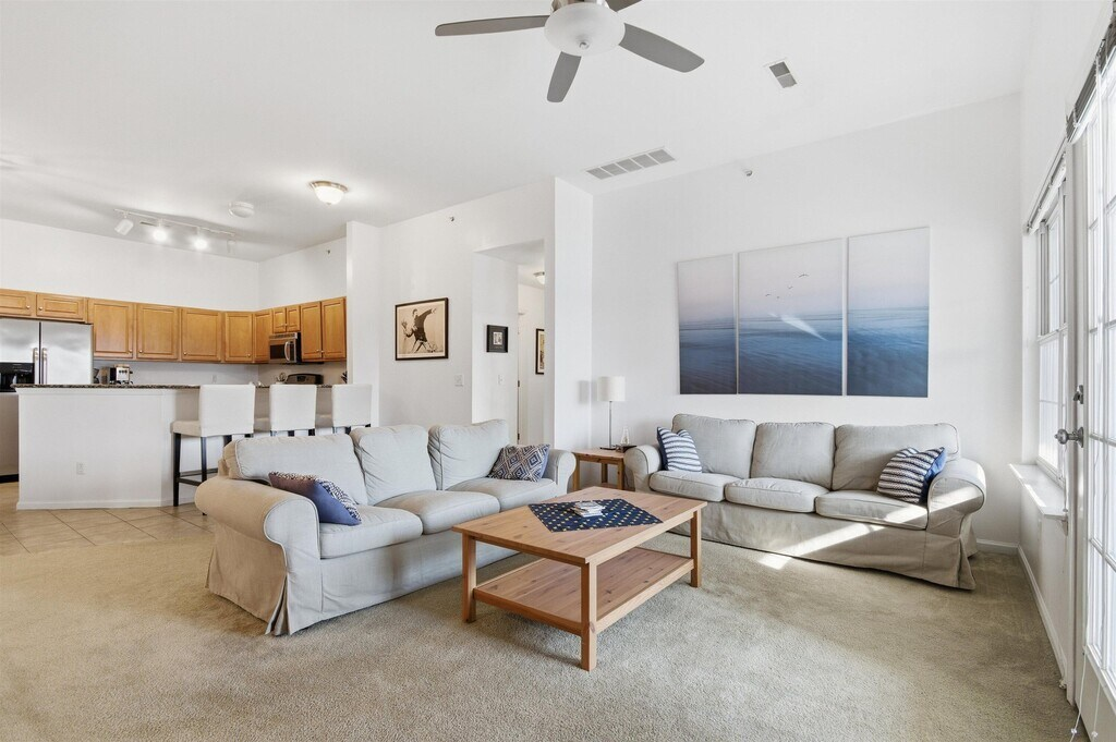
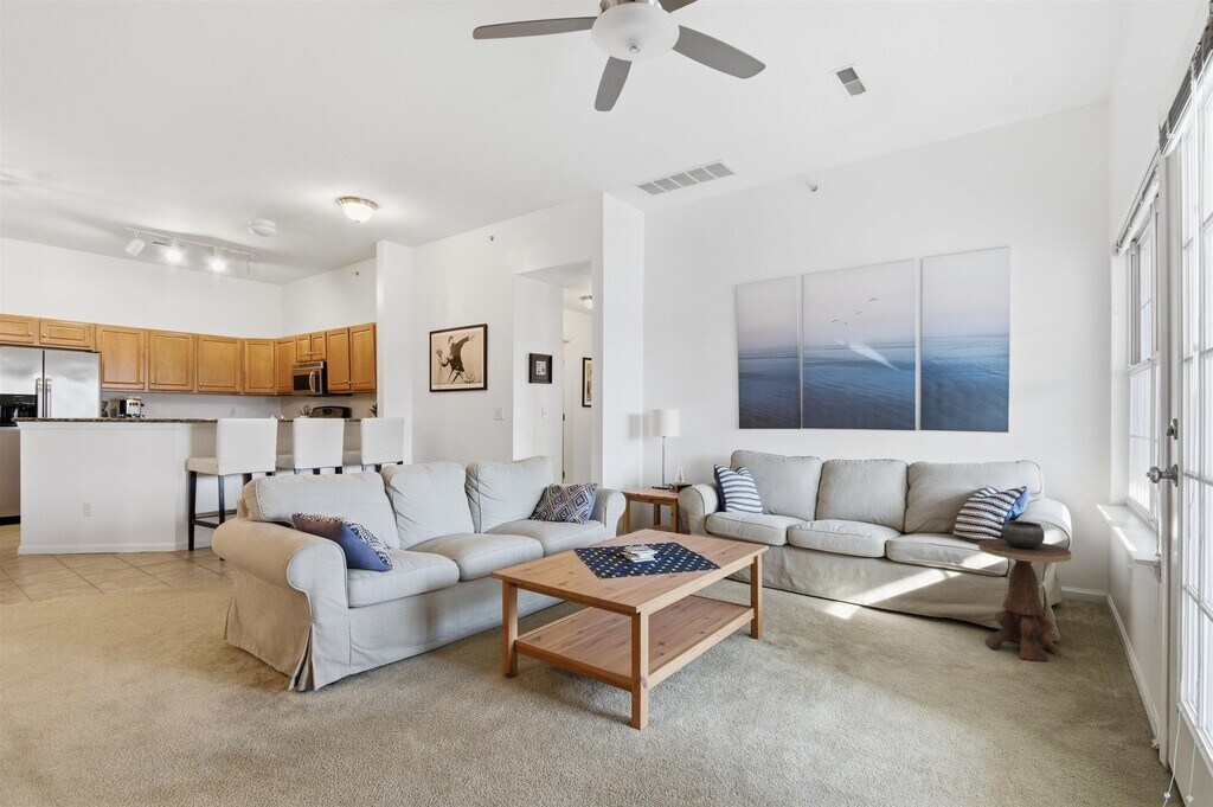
+ side table [977,519,1072,662]
